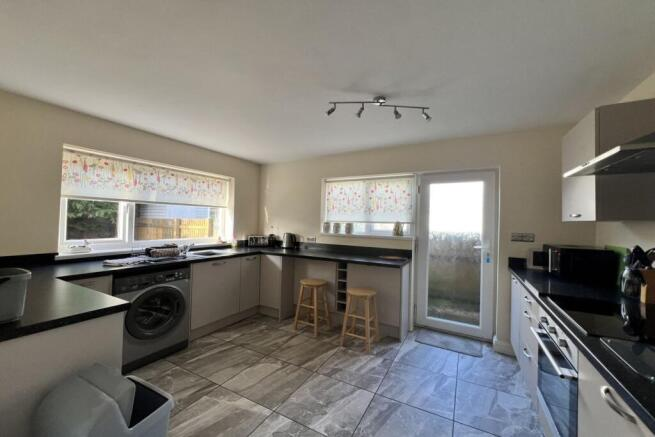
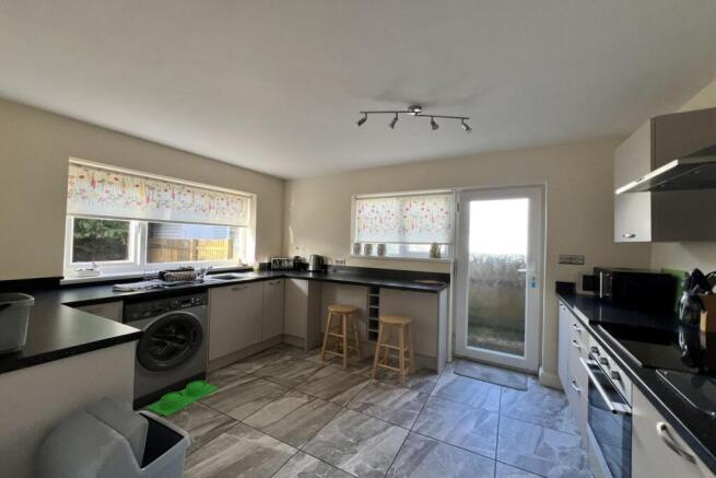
+ pet bowl [145,380,220,417]
